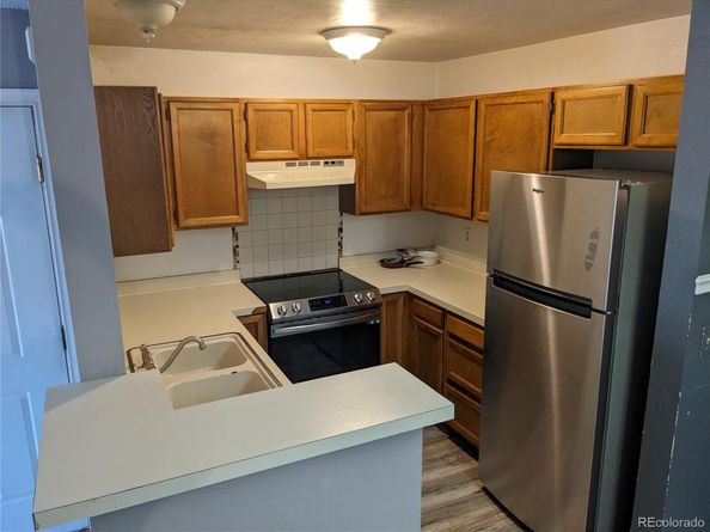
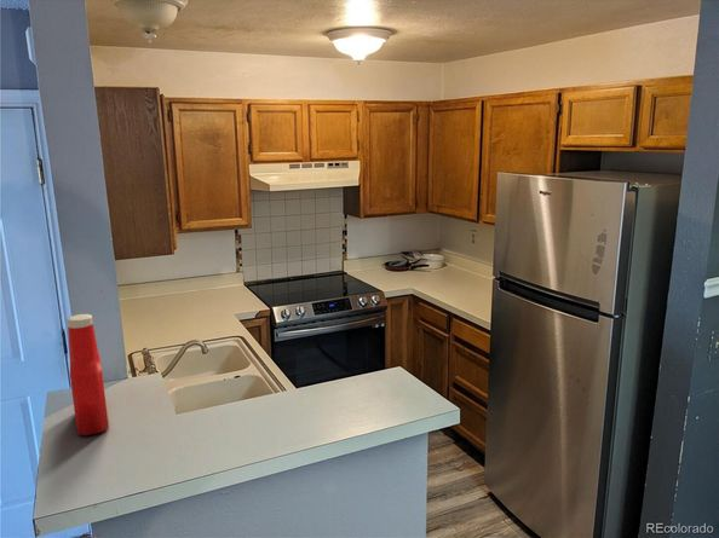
+ soap bottle [65,313,110,436]
